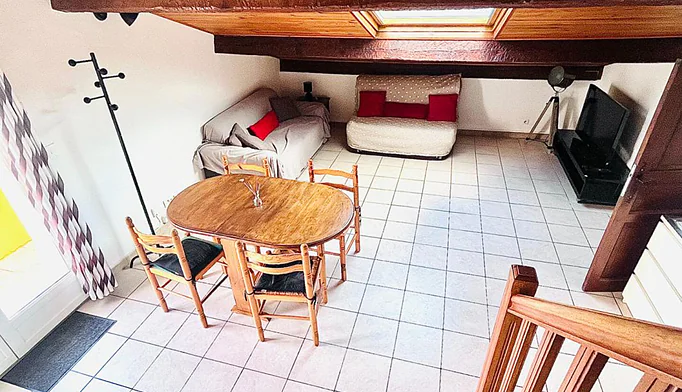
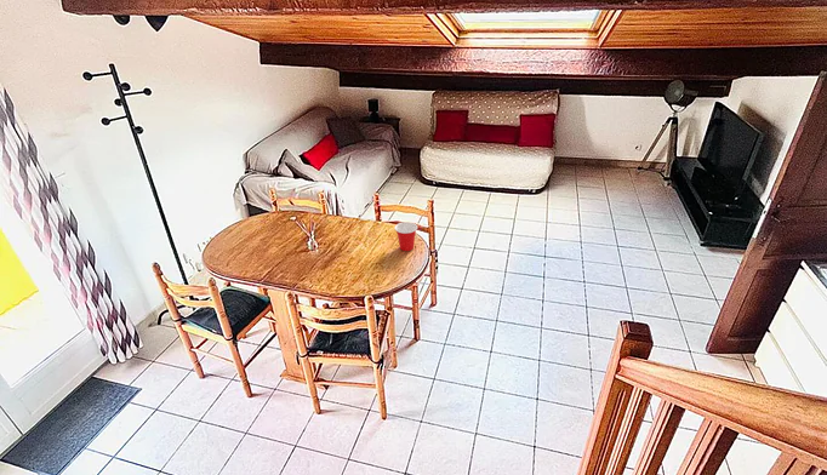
+ cup [394,221,418,252]
